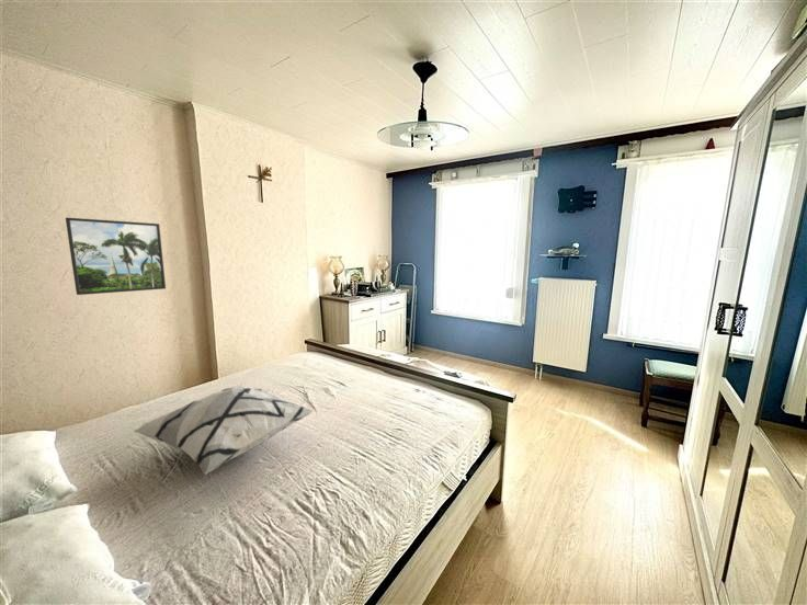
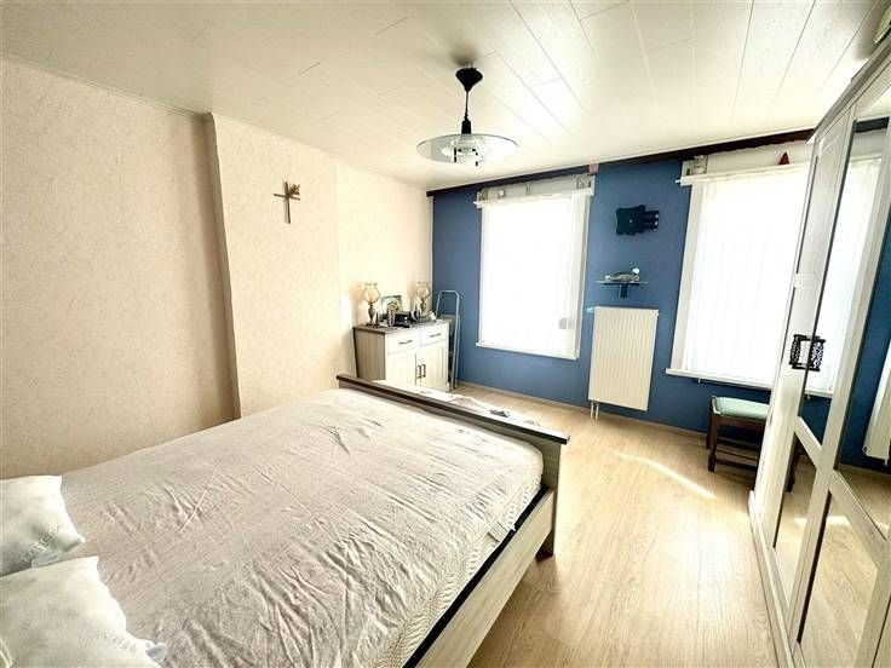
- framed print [65,217,167,296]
- decorative pillow [133,385,315,476]
